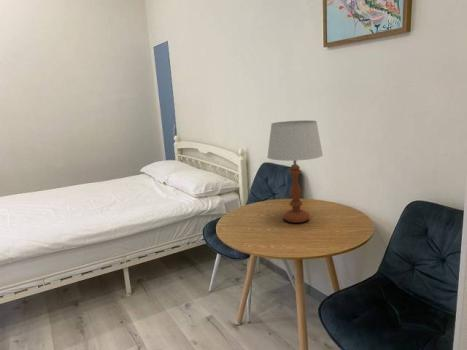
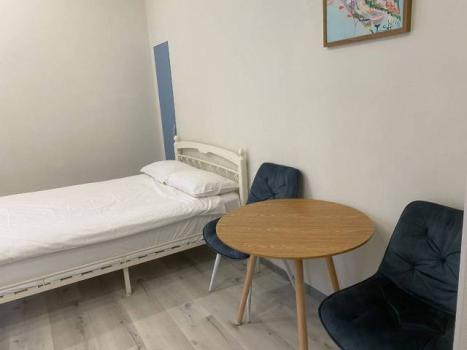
- table lamp [266,119,324,224]
